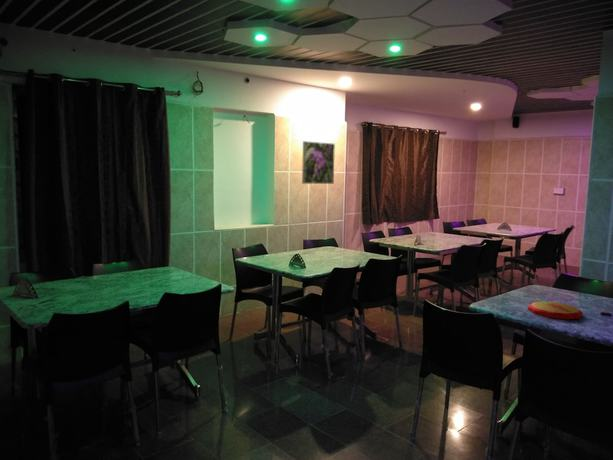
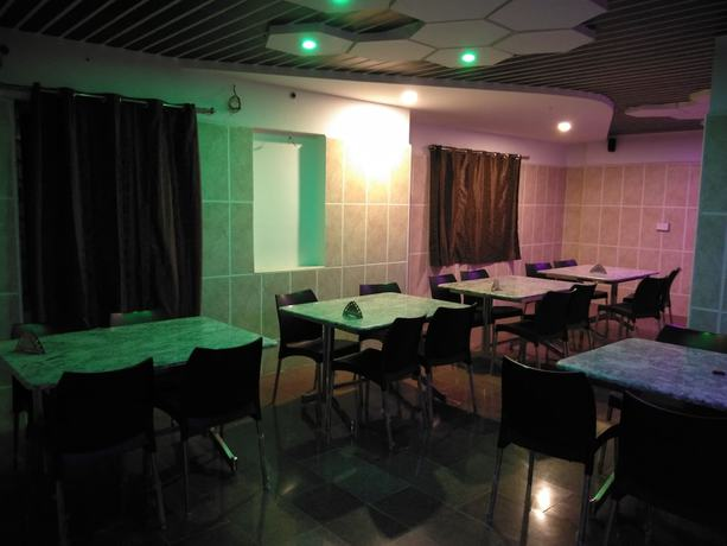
- plate [526,300,584,321]
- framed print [301,140,336,185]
